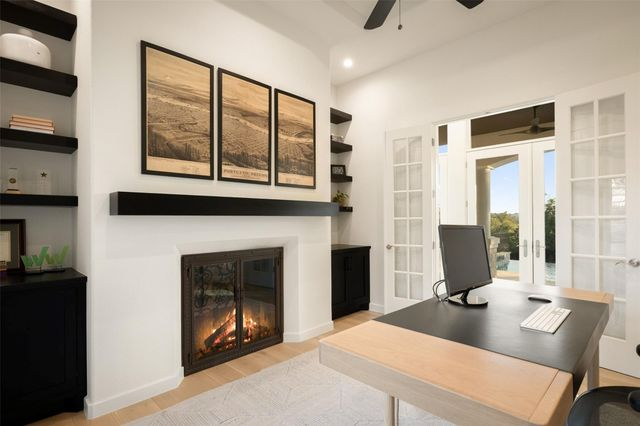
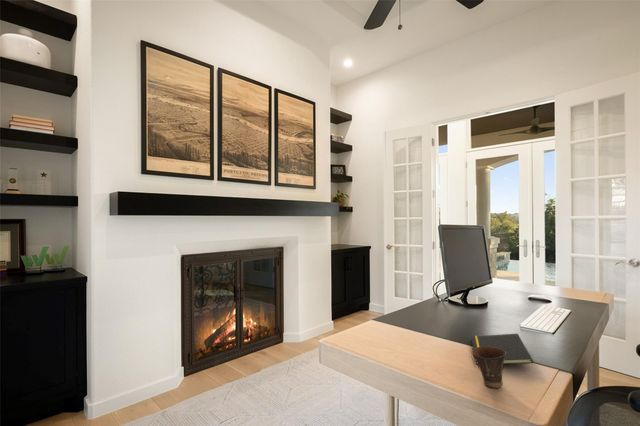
+ notepad [470,333,534,366]
+ cup [471,346,506,389]
